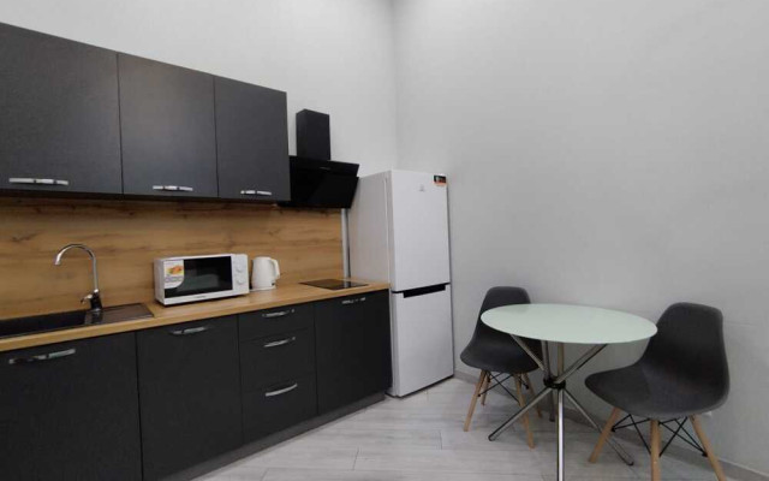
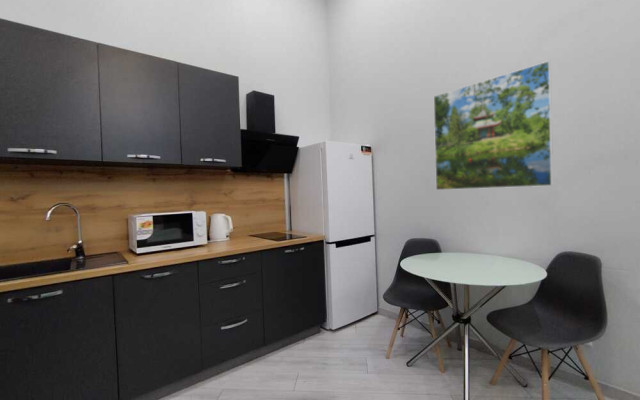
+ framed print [433,60,554,191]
